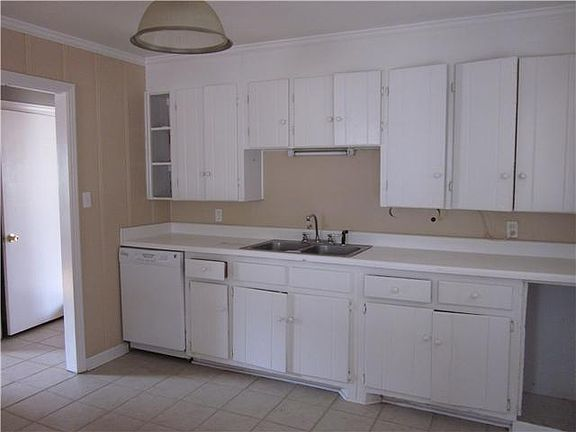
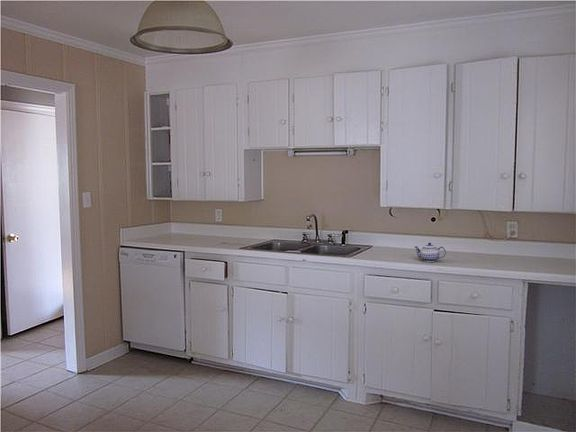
+ teapot [414,242,447,263]
